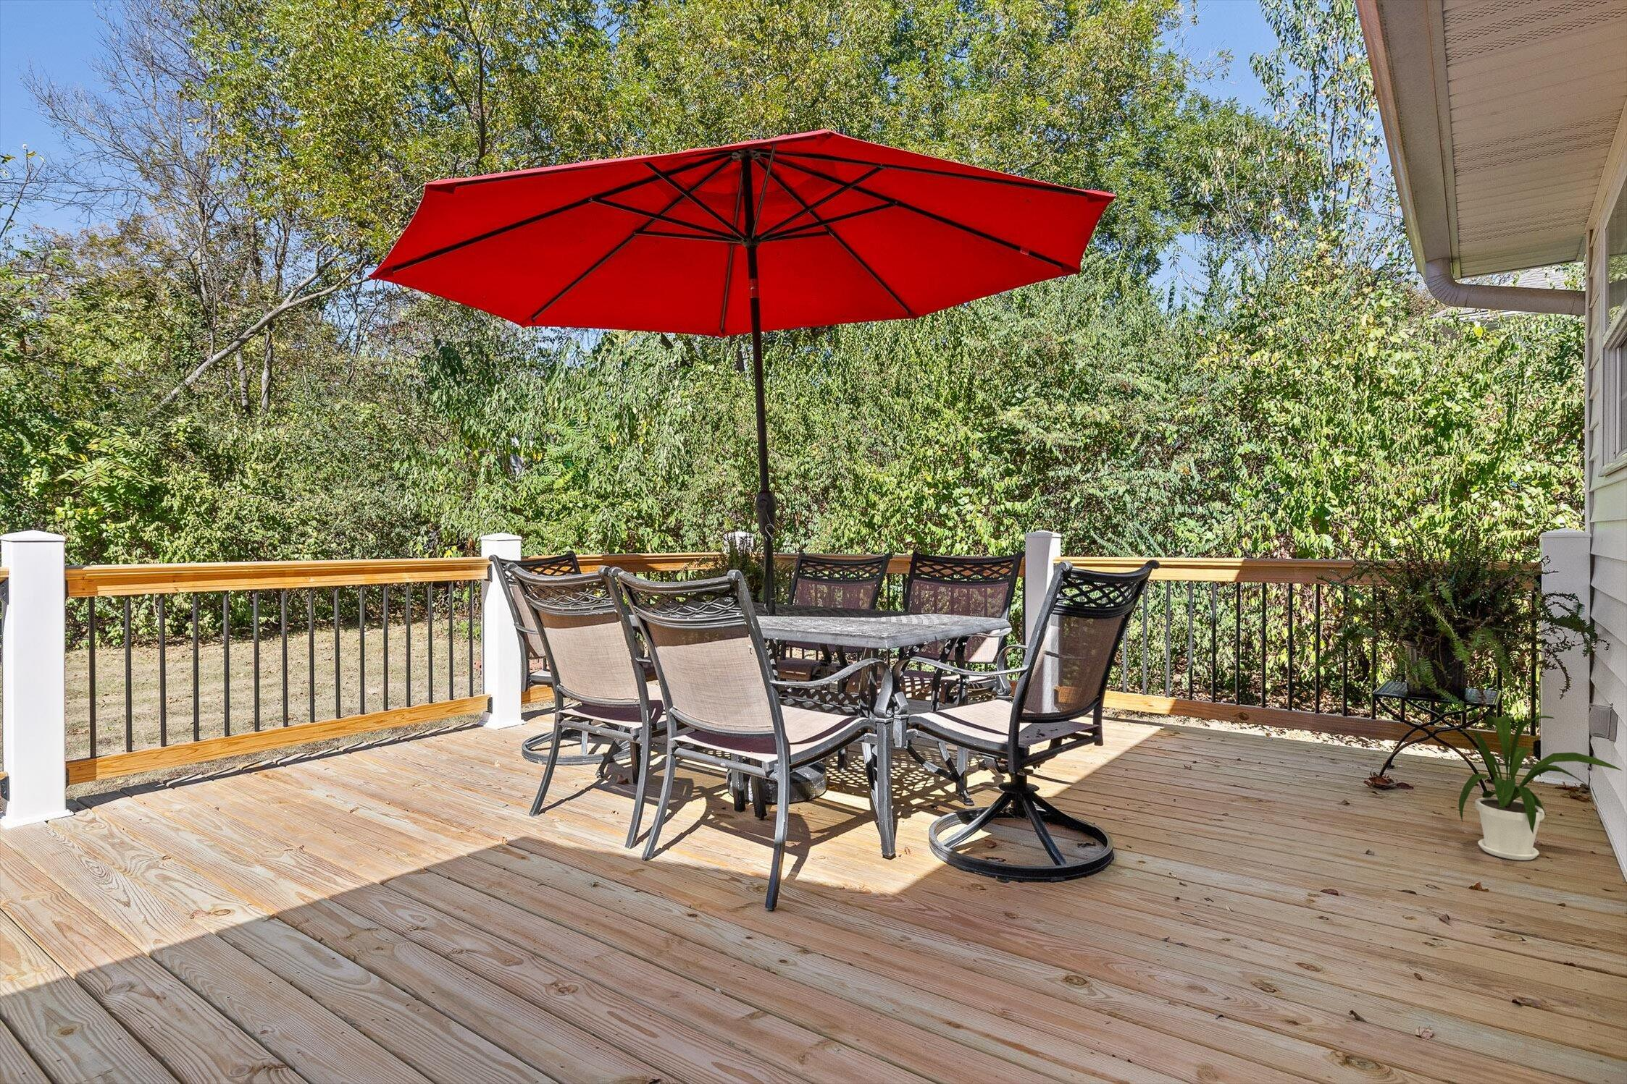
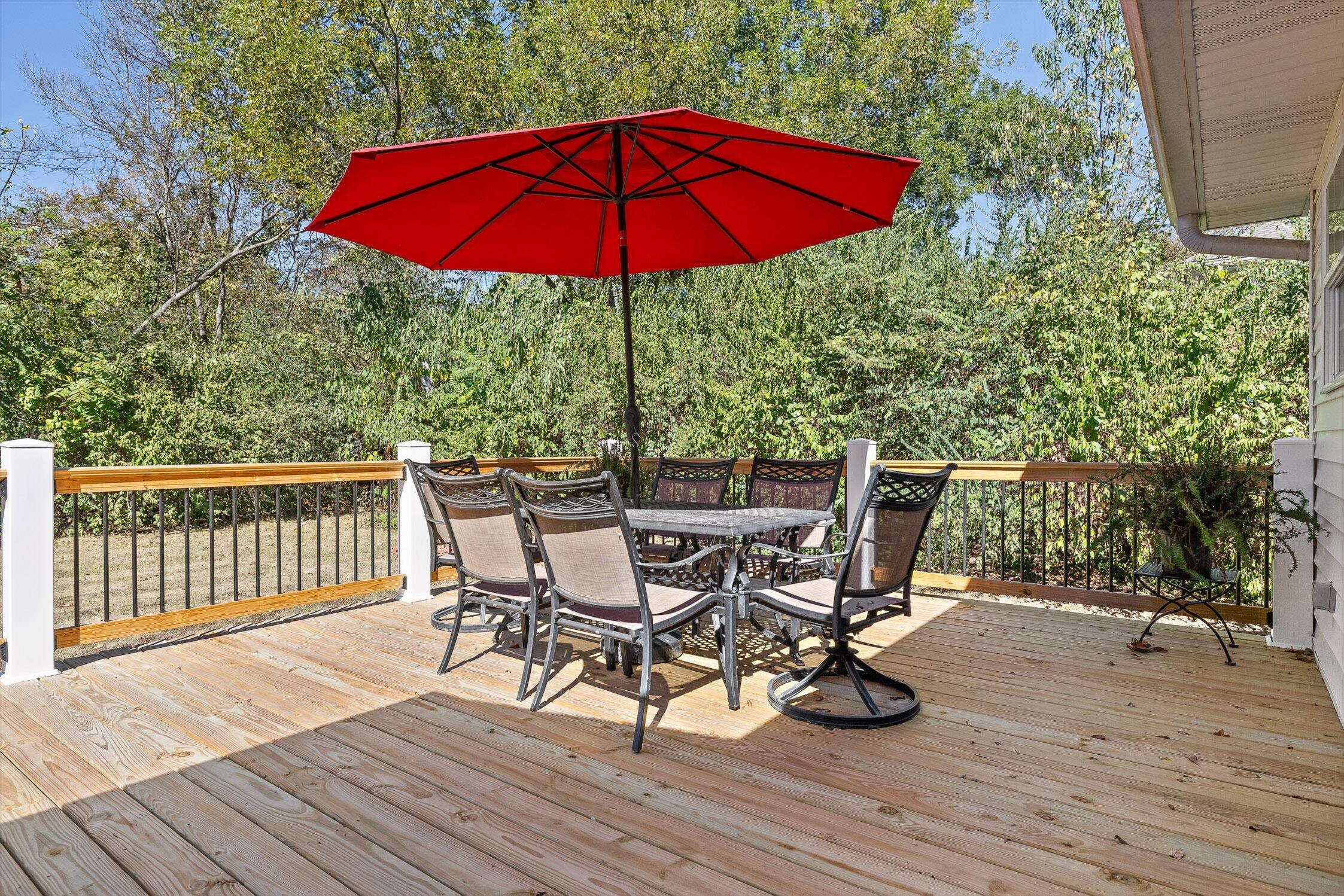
- house plant [1459,714,1622,861]
